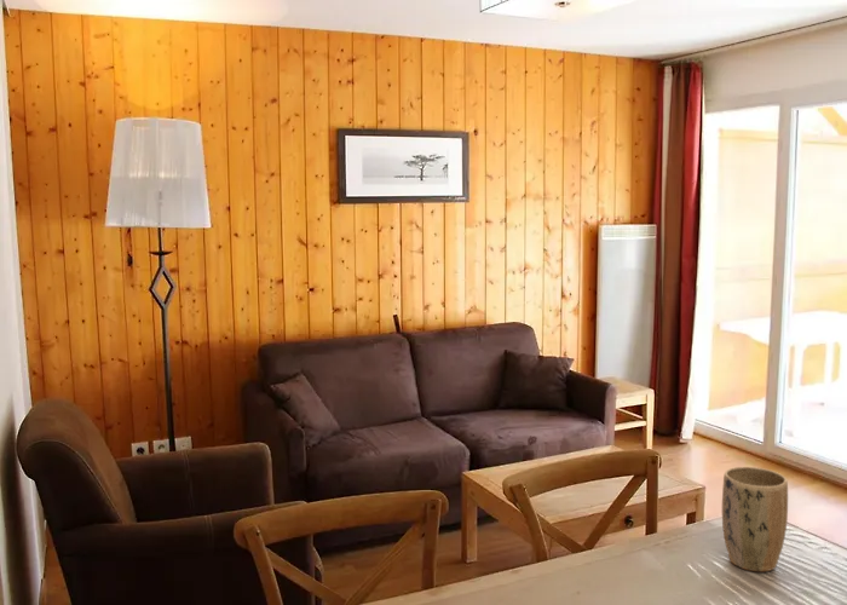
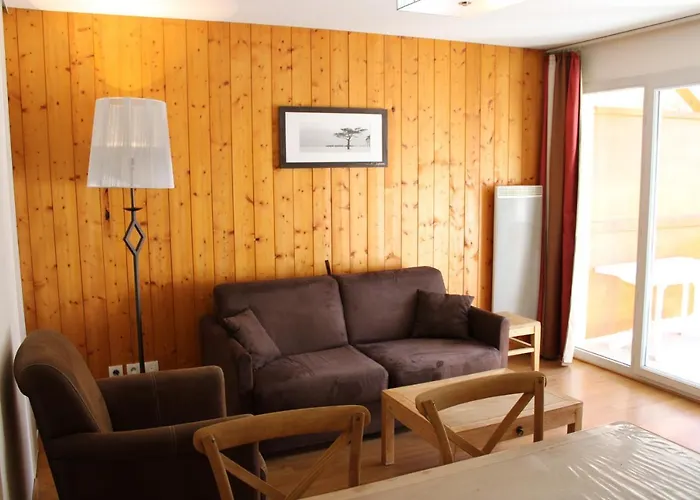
- plant pot [721,466,789,572]
